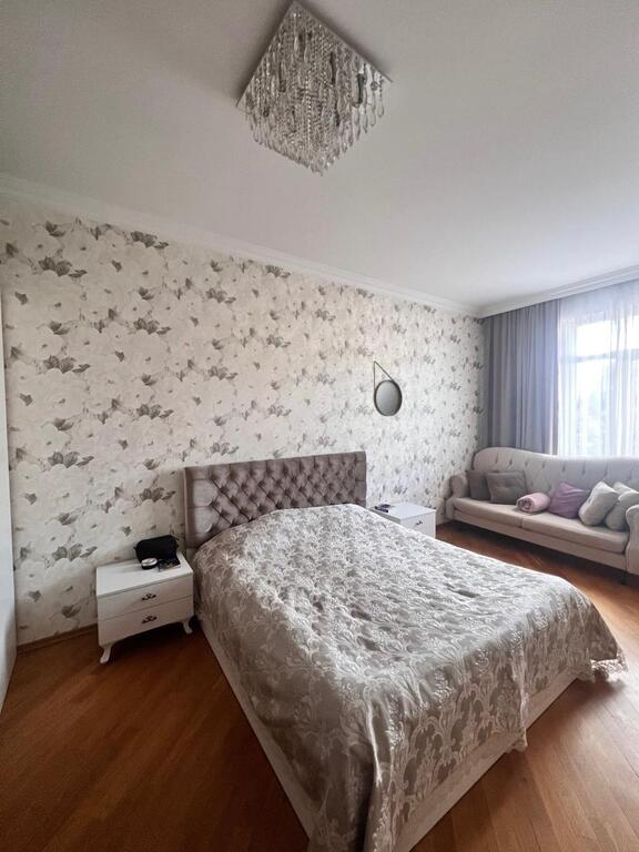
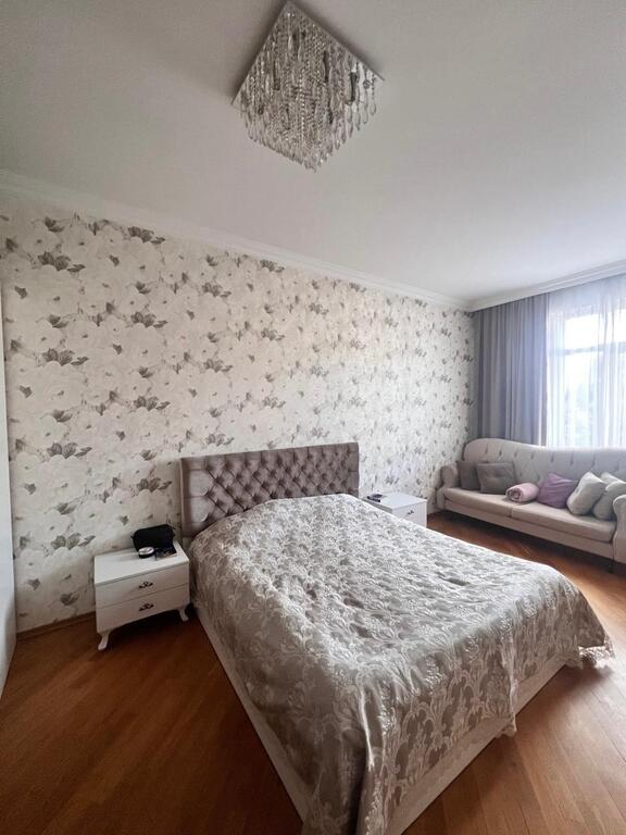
- home mirror [372,361,404,417]
